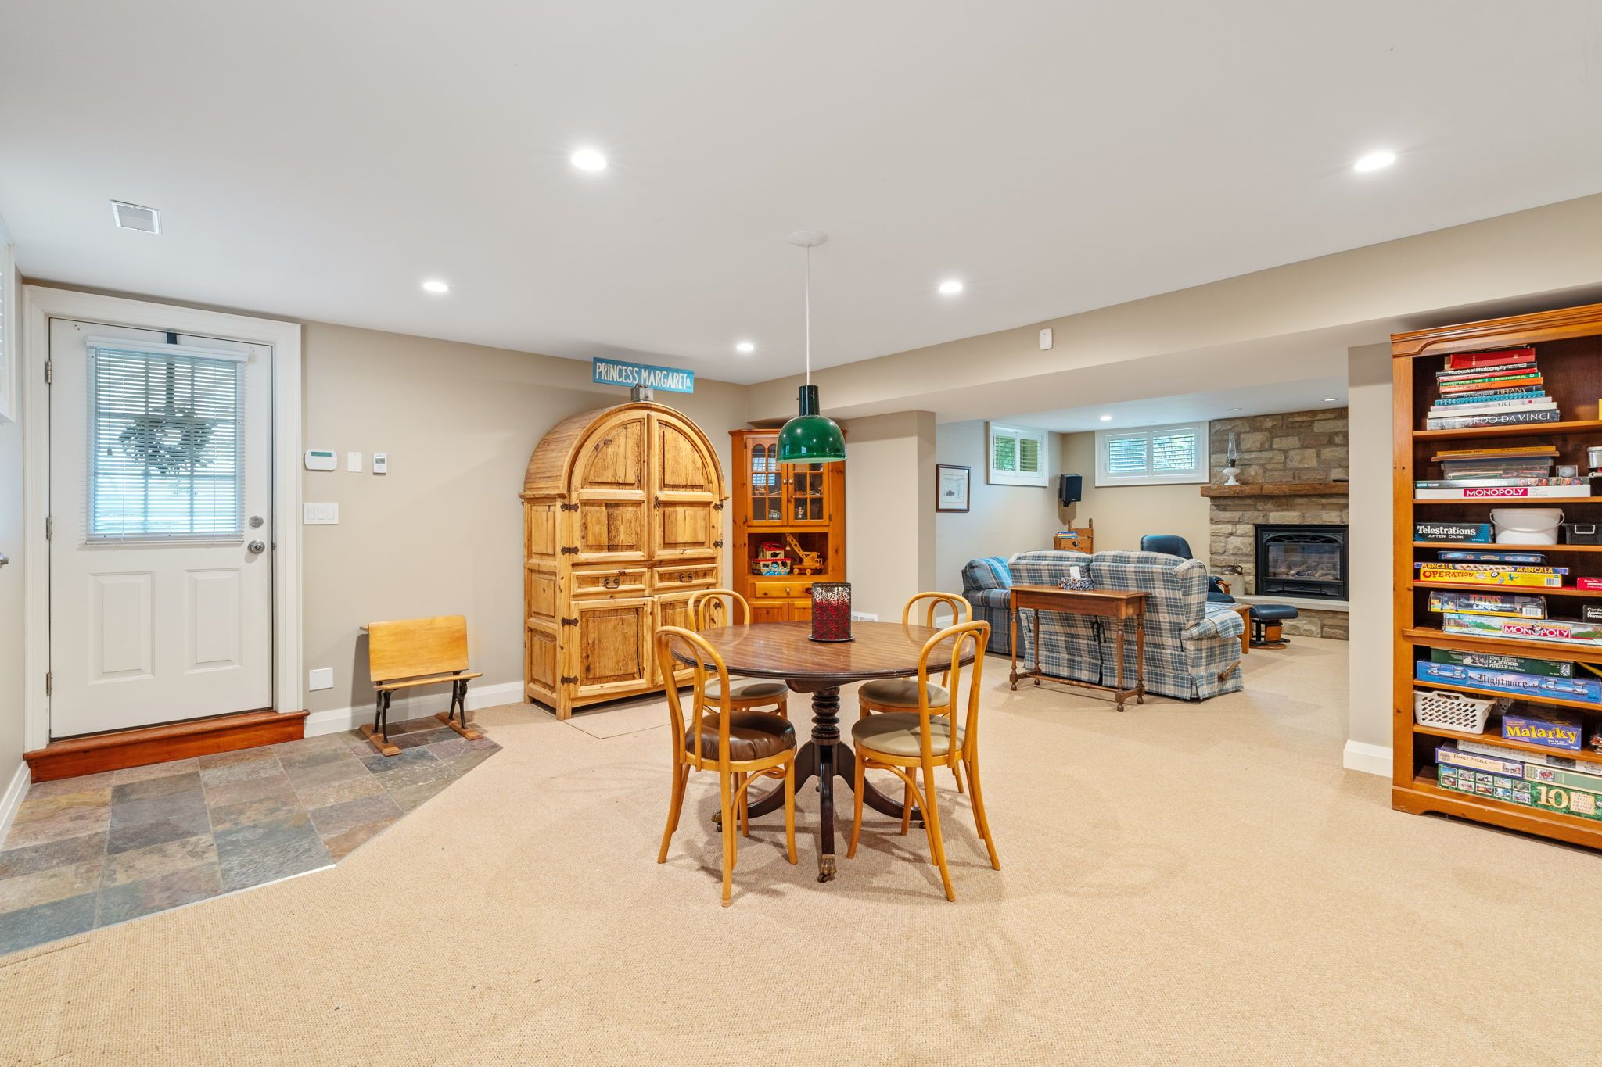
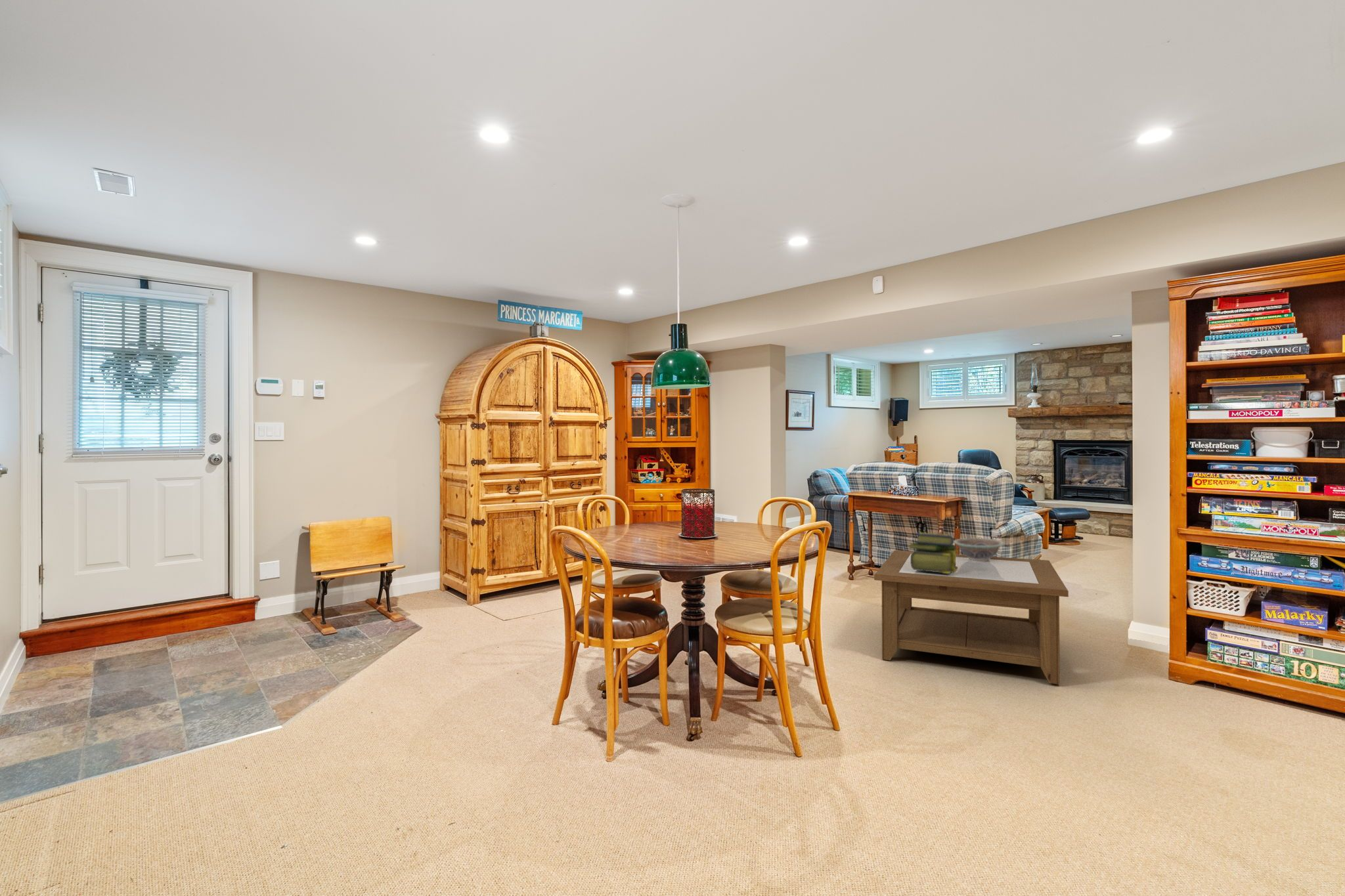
+ decorative bowl [954,538,1005,561]
+ stack of books [907,532,958,573]
+ coffee table [873,549,1069,685]
